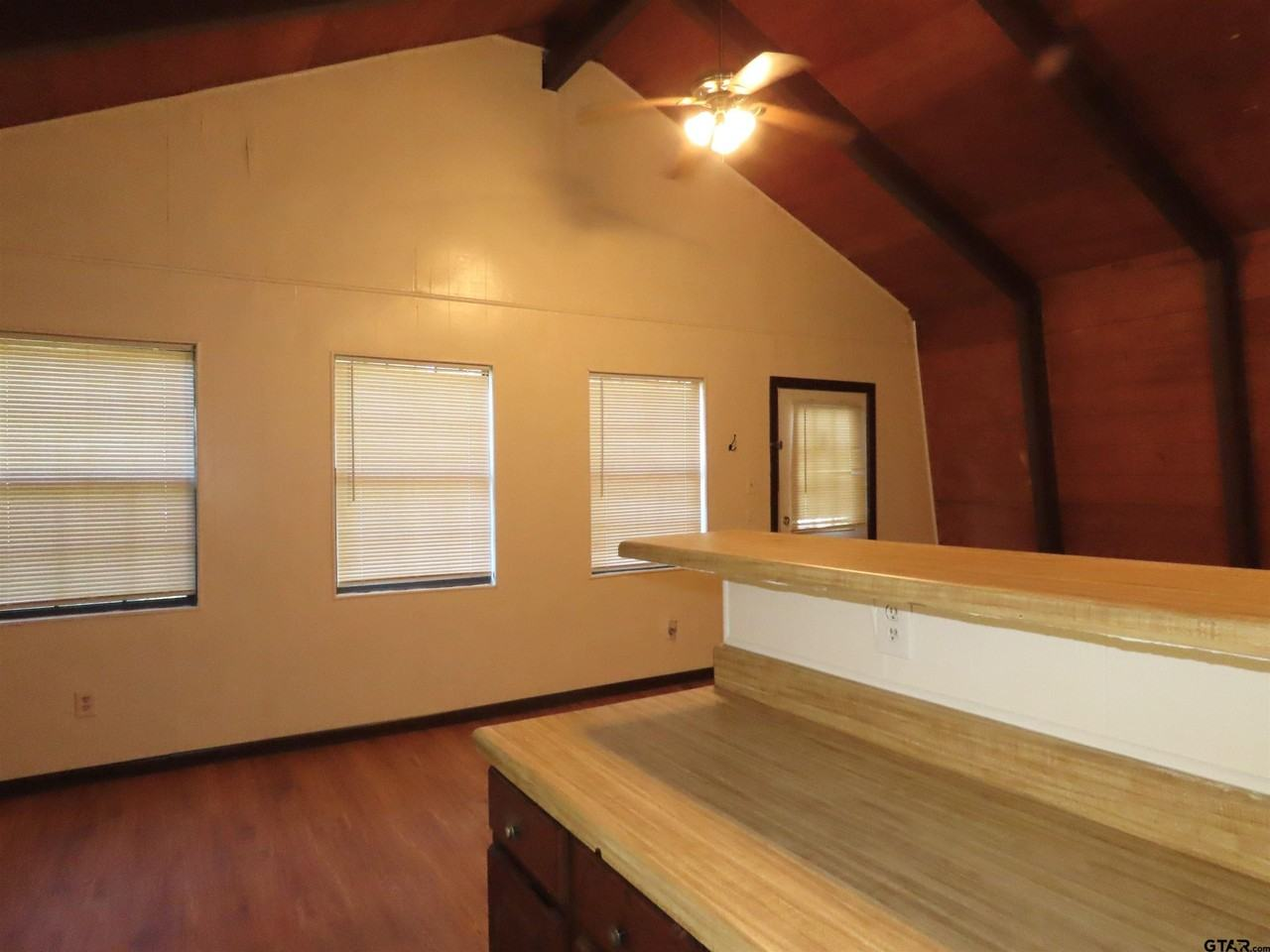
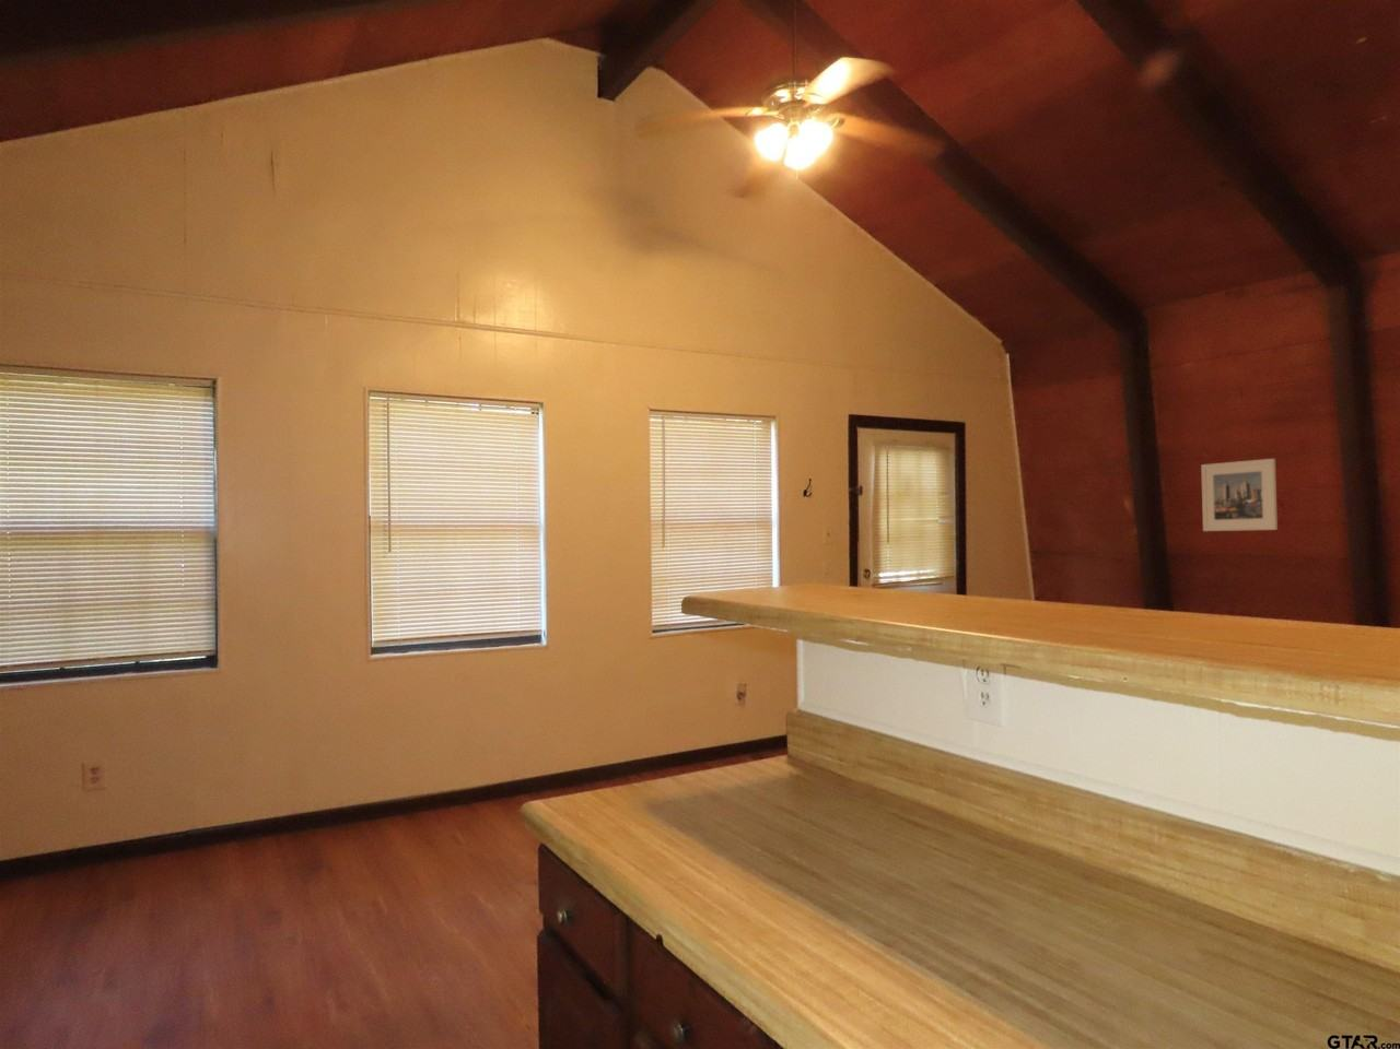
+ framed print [1199,458,1279,532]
